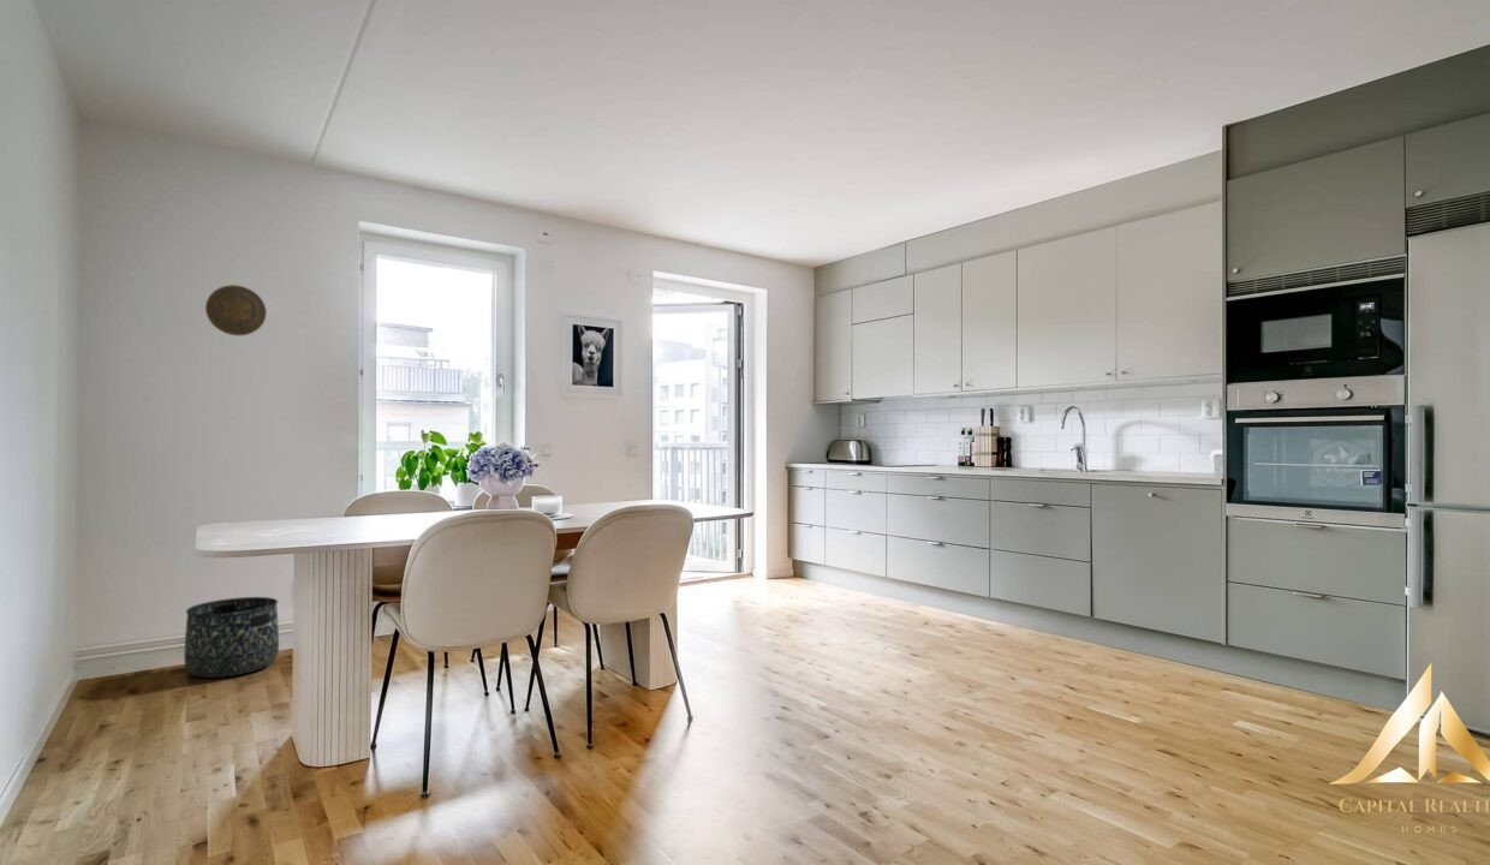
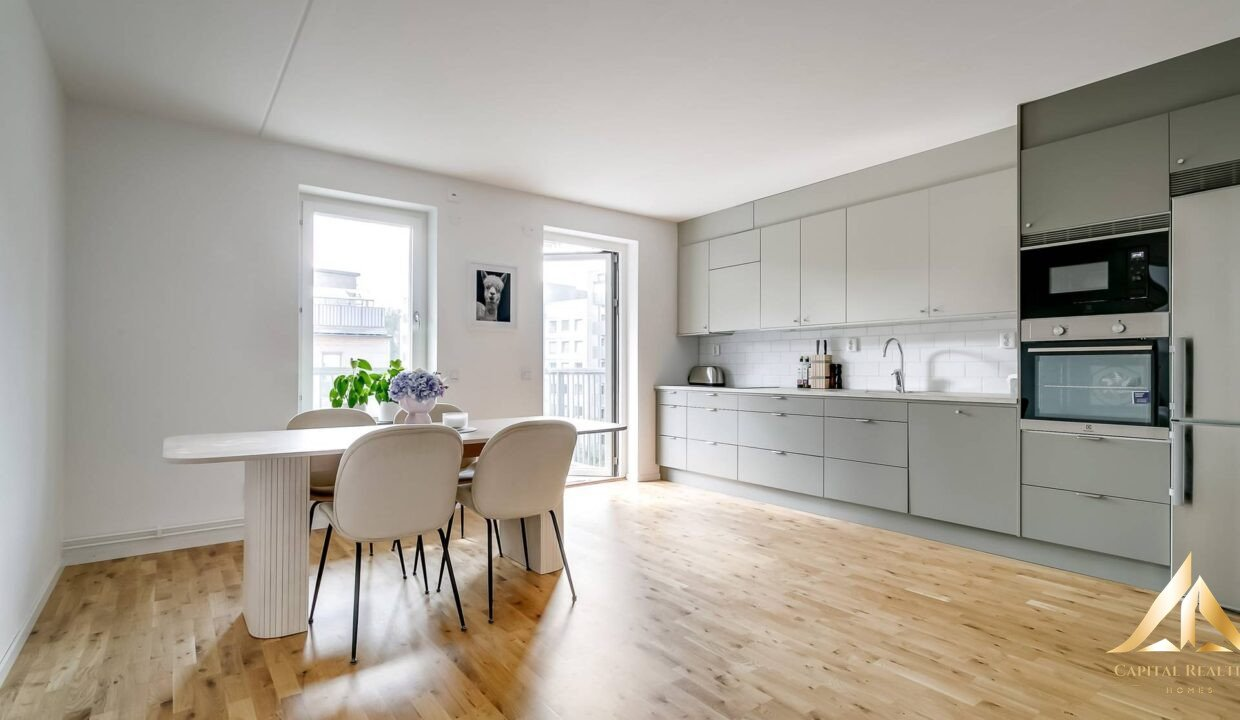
- basket [183,596,280,679]
- decorative plate [204,284,268,336]
